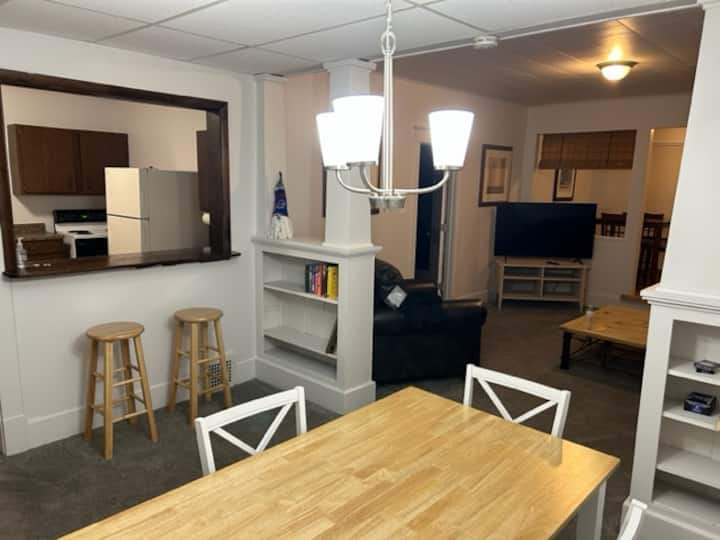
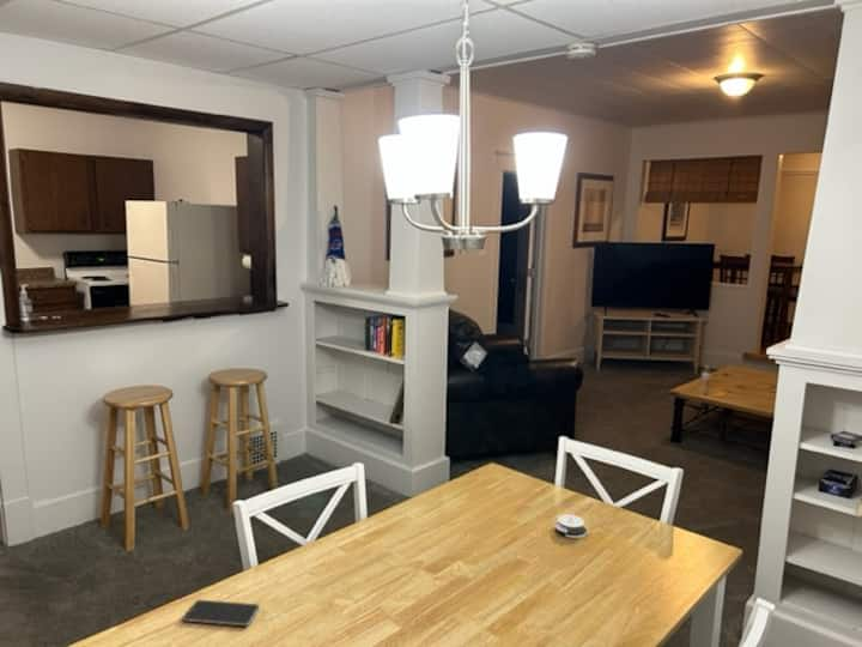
+ architectural model [552,513,589,539]
+ smartphone [182,599,261,627]
